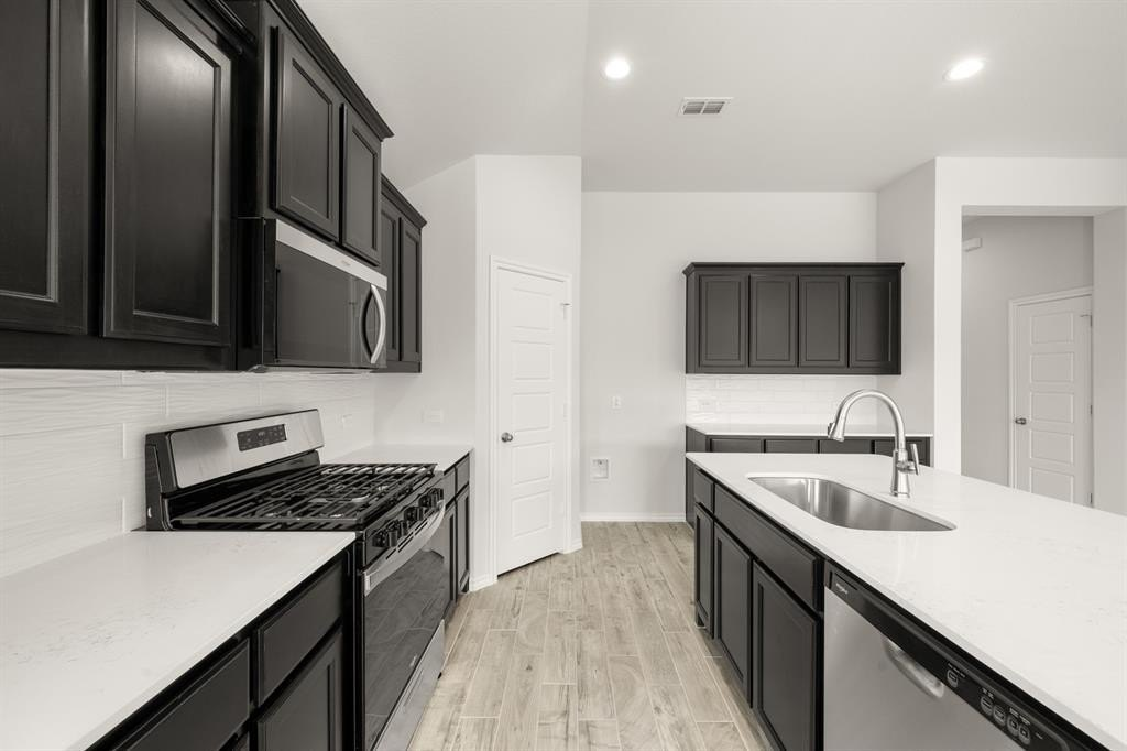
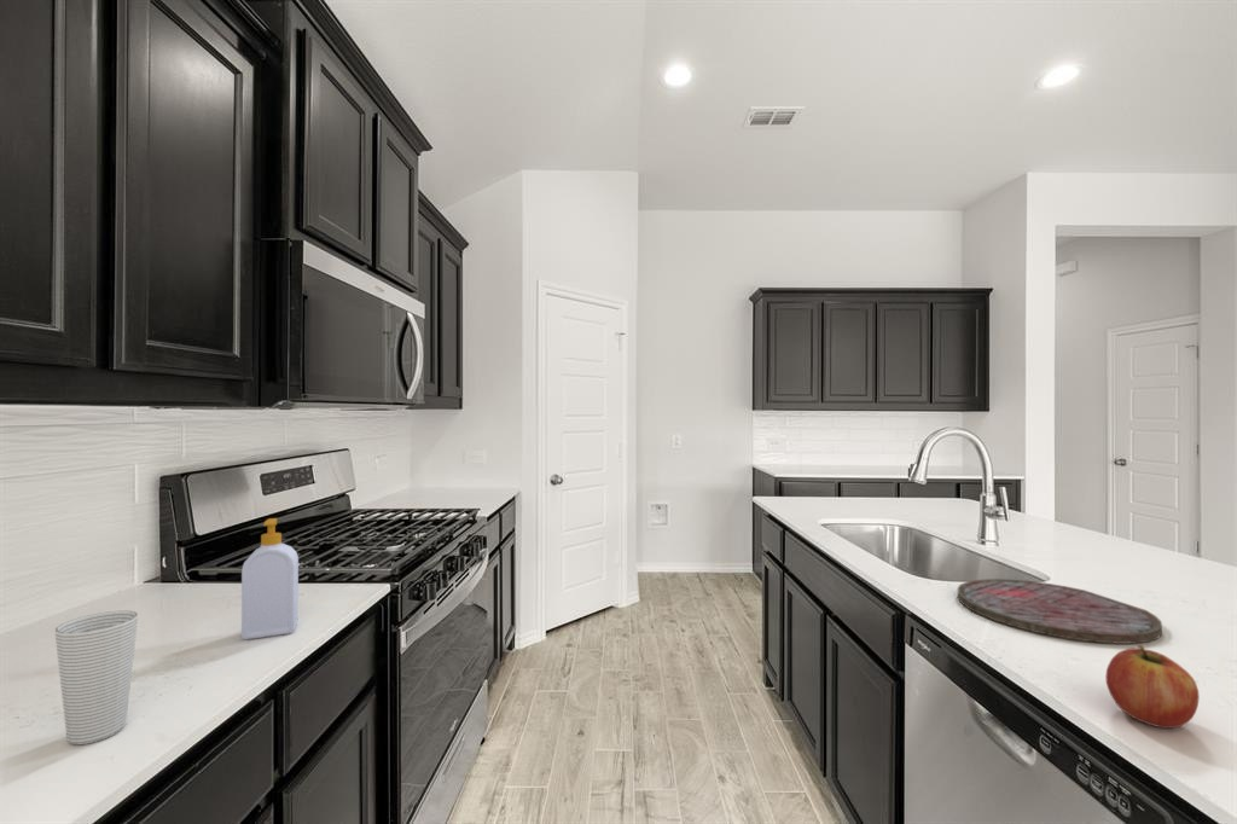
+ cutting board [957,578,1163,645]
+ fruit [1104,644,1201,729]
+ cup [53,610,139,745]
+ soap bottle [240,517,300,640]
